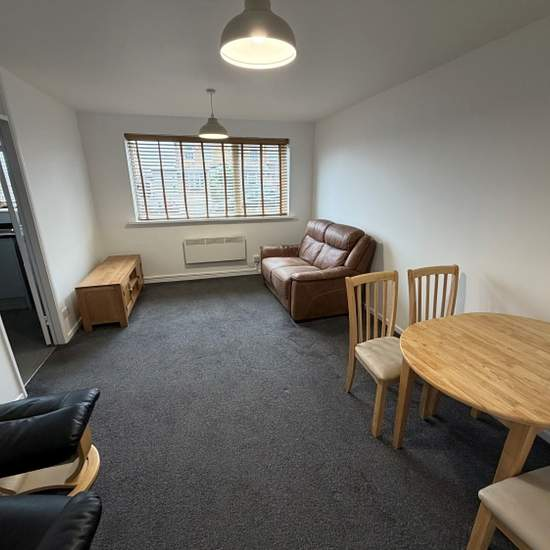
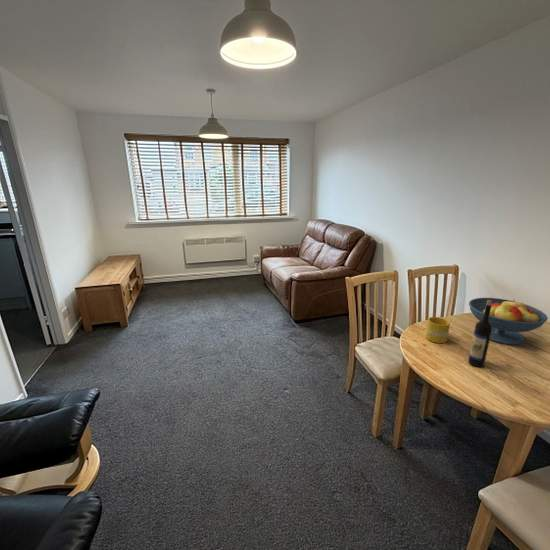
+ fruit bowl [468,297,549,346]
+ wine bottle [467,300,492,368]
+ mug [424,316,451,344]
